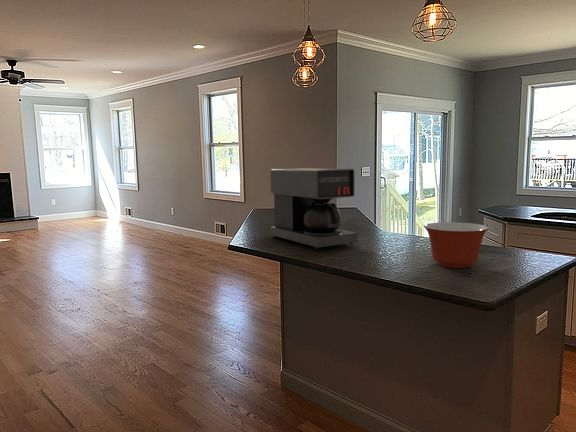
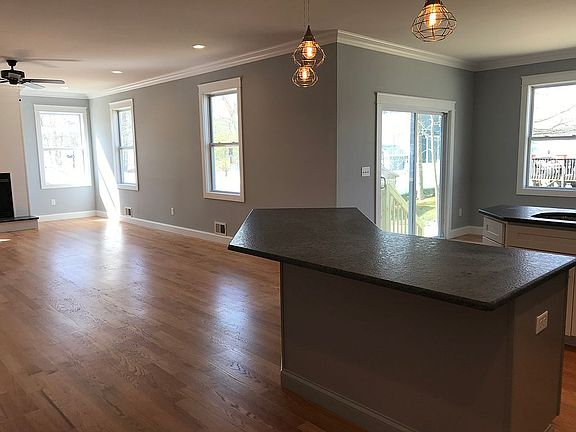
- coffee maker [270,167,359,251]
- mixing bowl [423,221,490,269]
